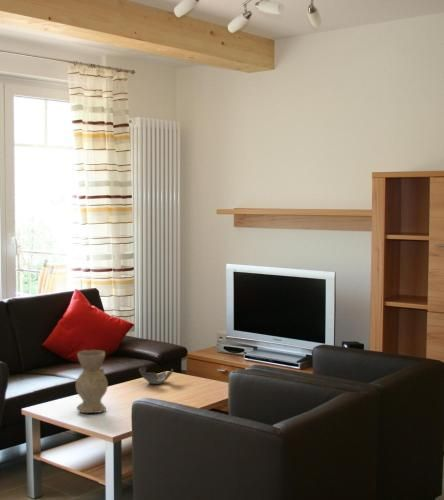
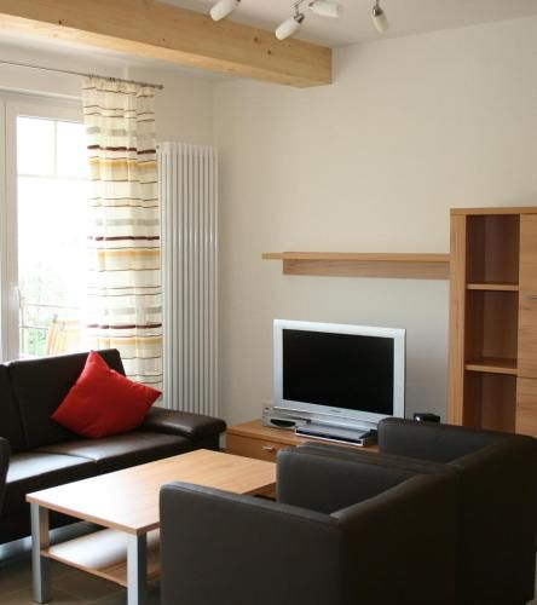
- decorative bowl [138,366,174,385]
- vase [75,349,109,414]
